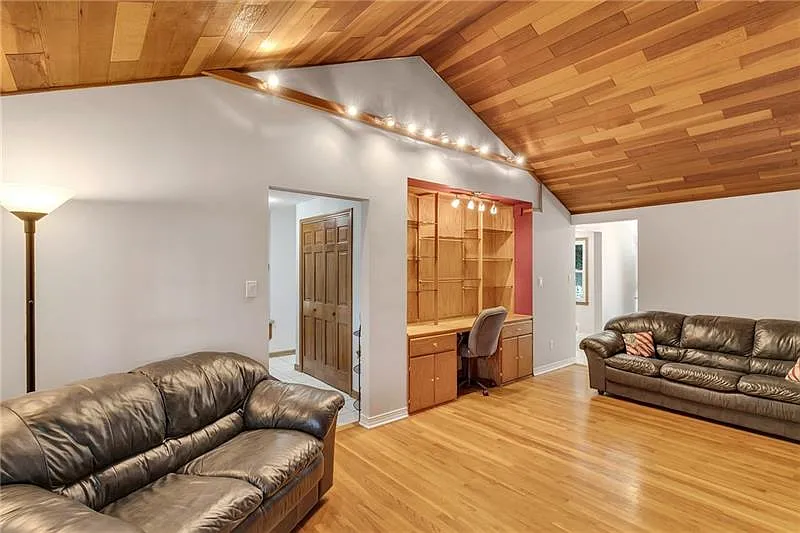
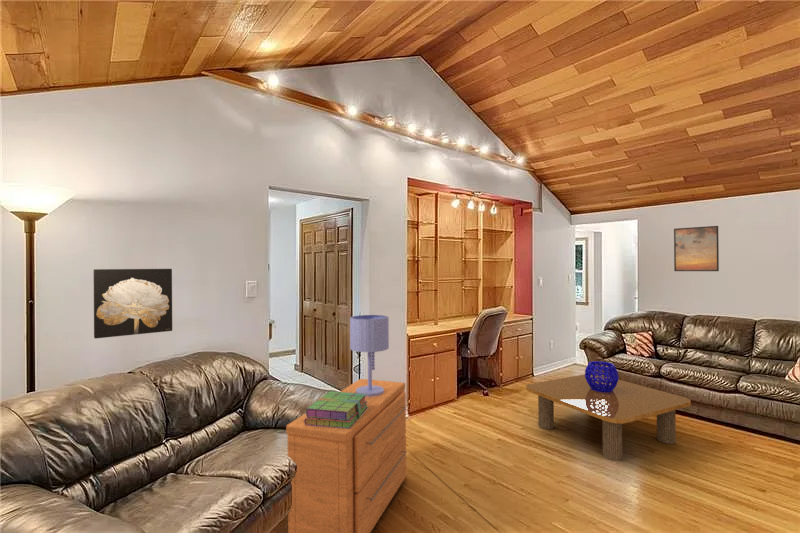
+ chest of drawers [285,378,408,533]
+ coffee table [525,373,692,462]
+ decorative bowl [584,360,620,392]
+ wall art [93,268,173,339]
+ stack of books [304,390,368,429]
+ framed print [673,225,720,272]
+ table lamp [349,314,390,397]
